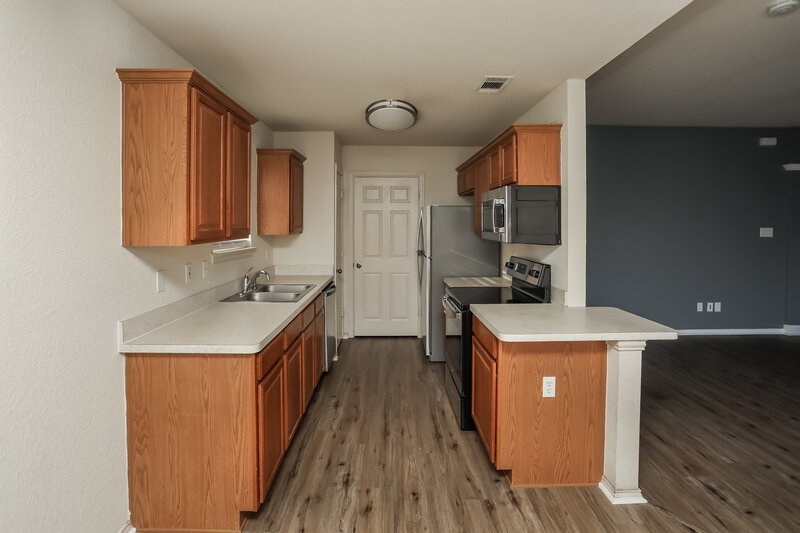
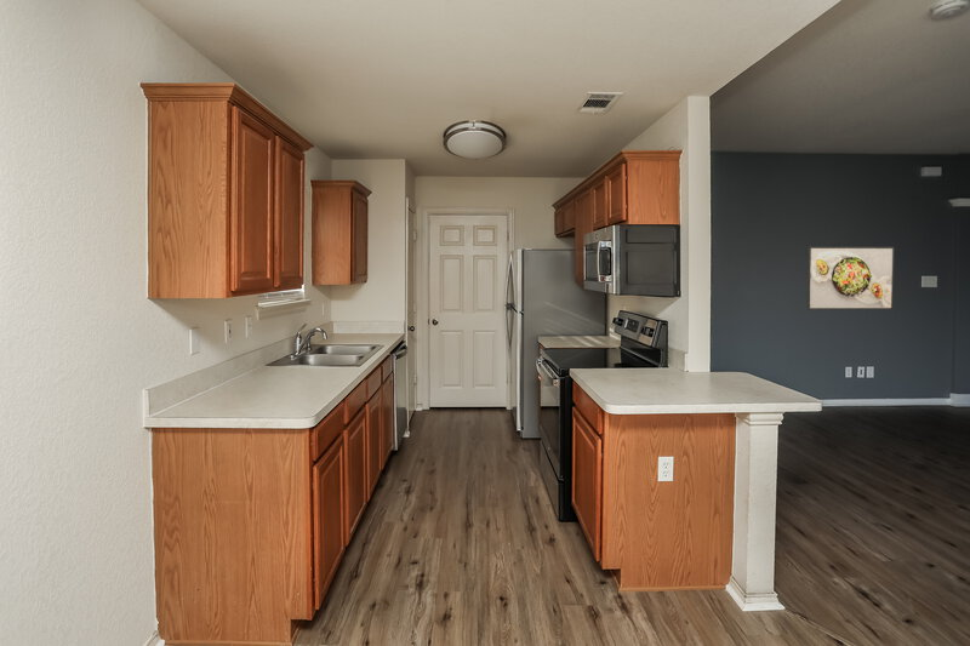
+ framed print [806,246,896,310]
